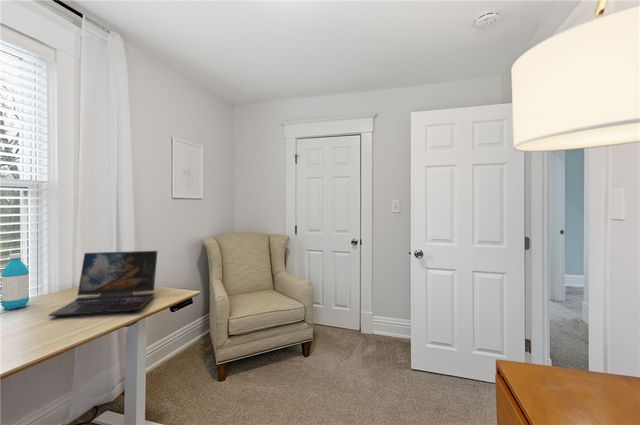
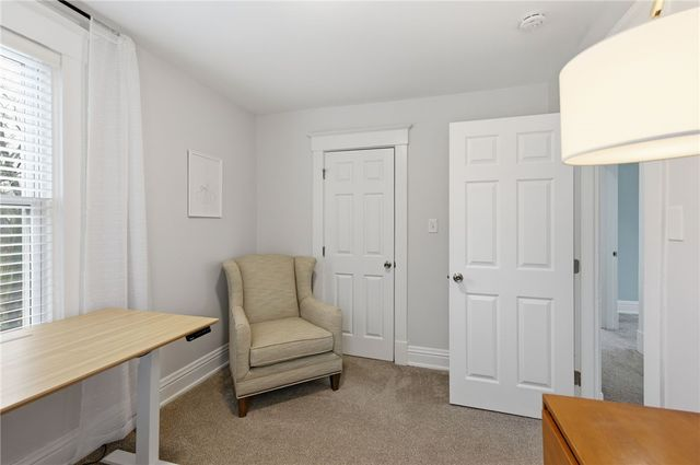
- water bottle [0,252,30,310]
- laptop [48,250,159,317]
